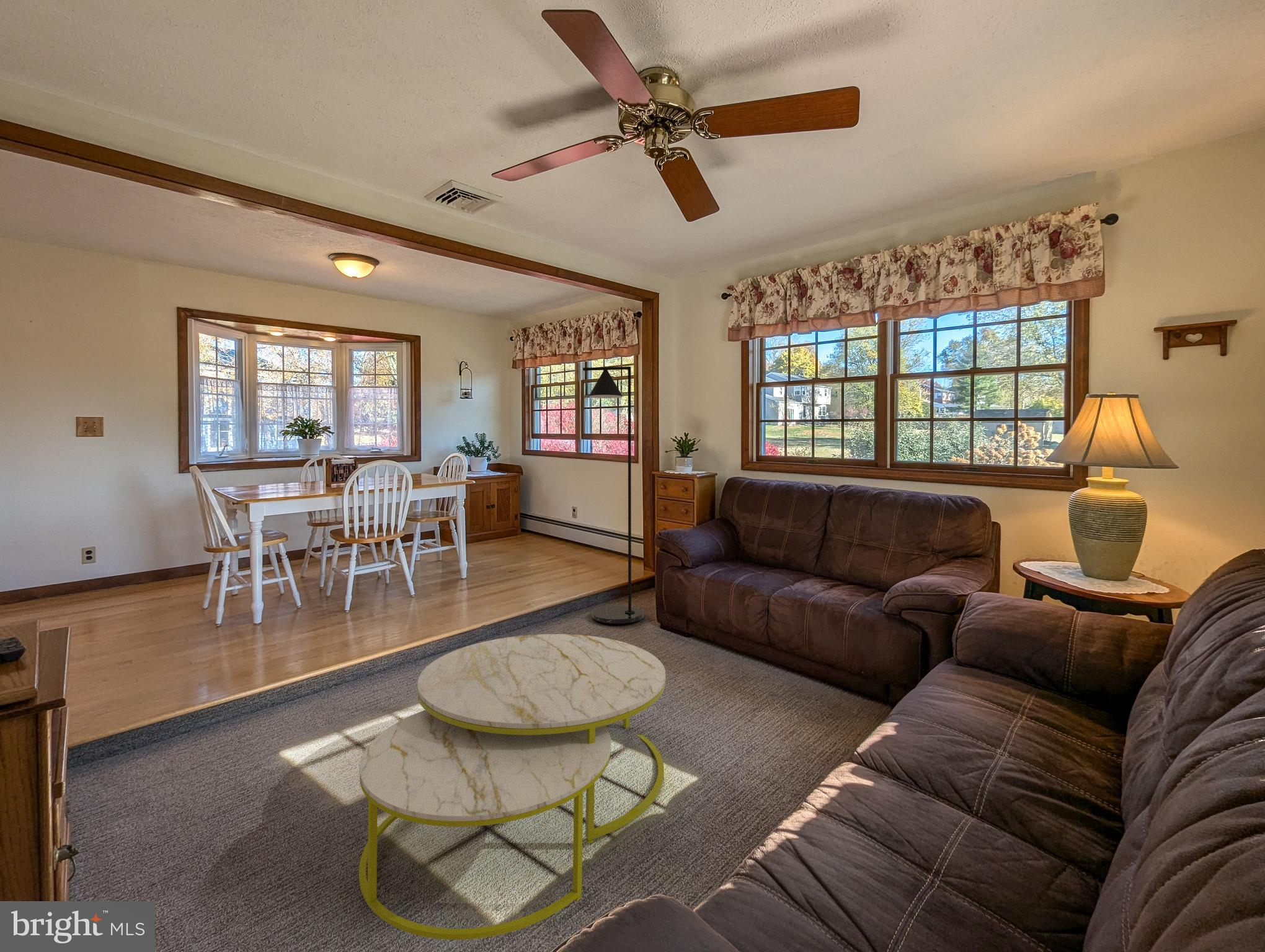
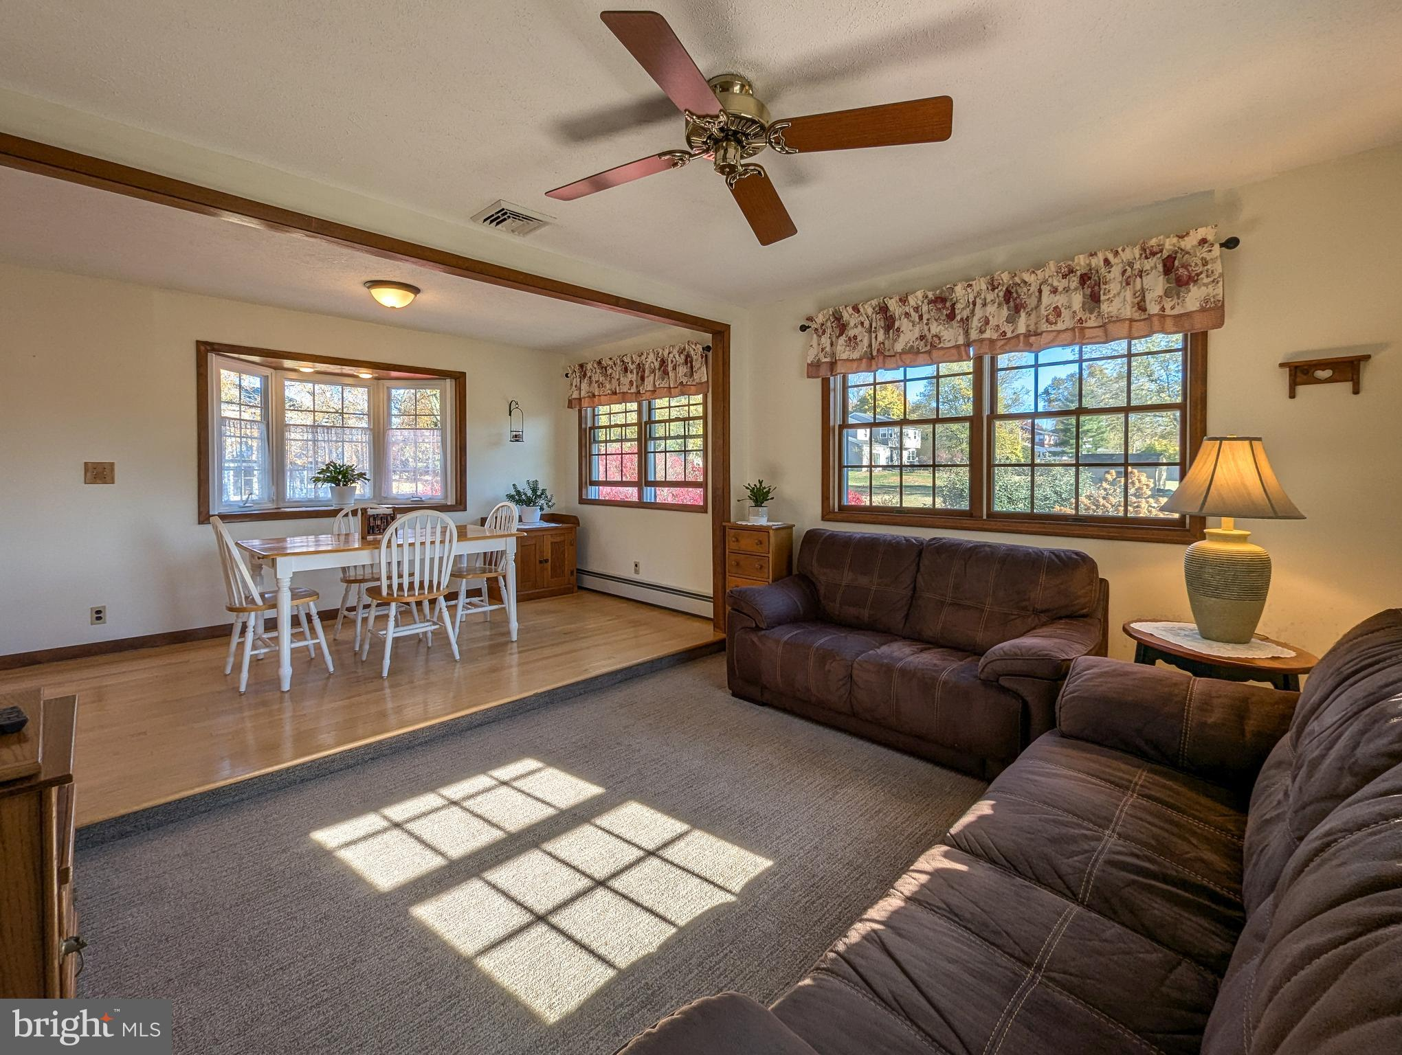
- floor lamp [582,366,644,625]
- coffee table [358,633,666,940]
